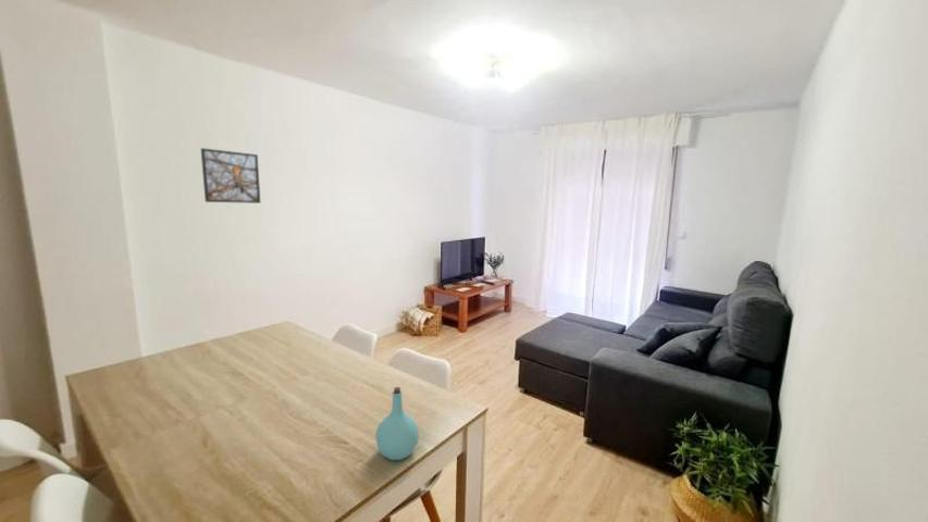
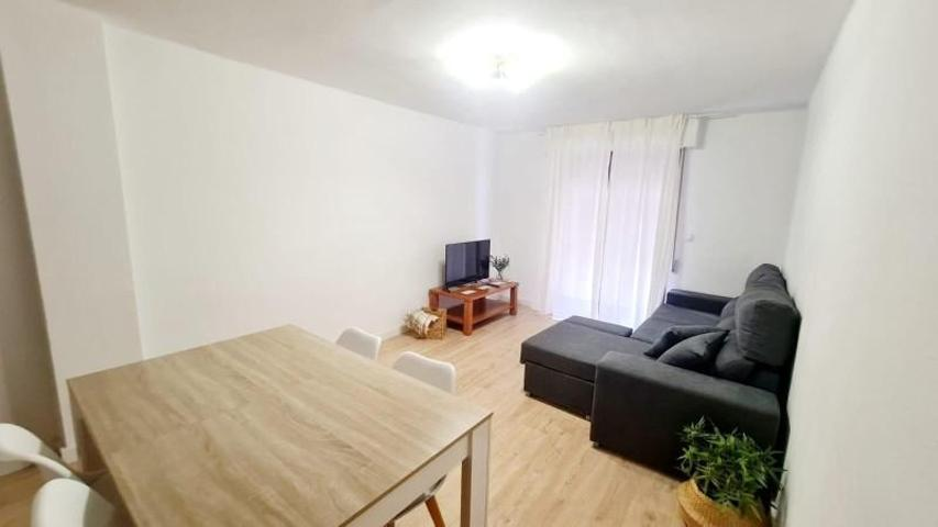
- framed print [200,147,261,204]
- bottle [374,386,420,461]
